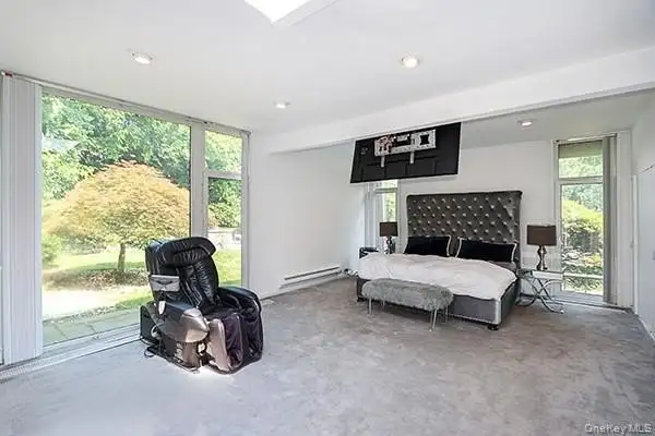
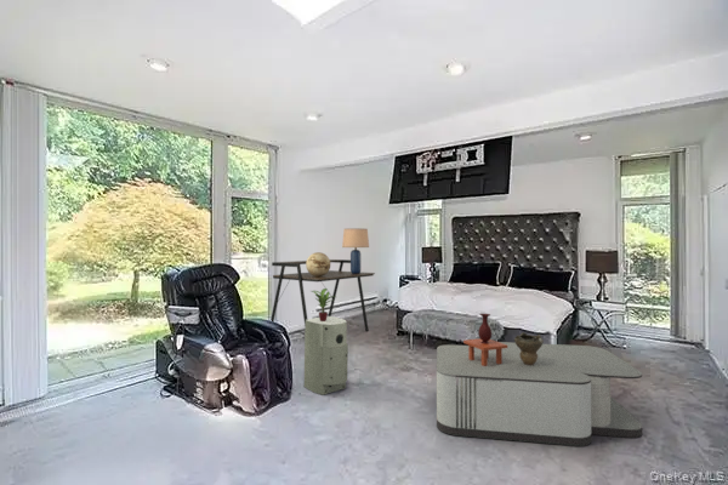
+ globe [305,251,331,276]
+ desk [269,258,376,332]
+ potted plant [311,287,336,321]
+ decorative bowl [513,331,545,365]
+ vase [462,313,507,366]
+ lamp [341,227,370,274]
+ air purifier [303,315,349,396]
+ coffee table [436,341,643,447]
